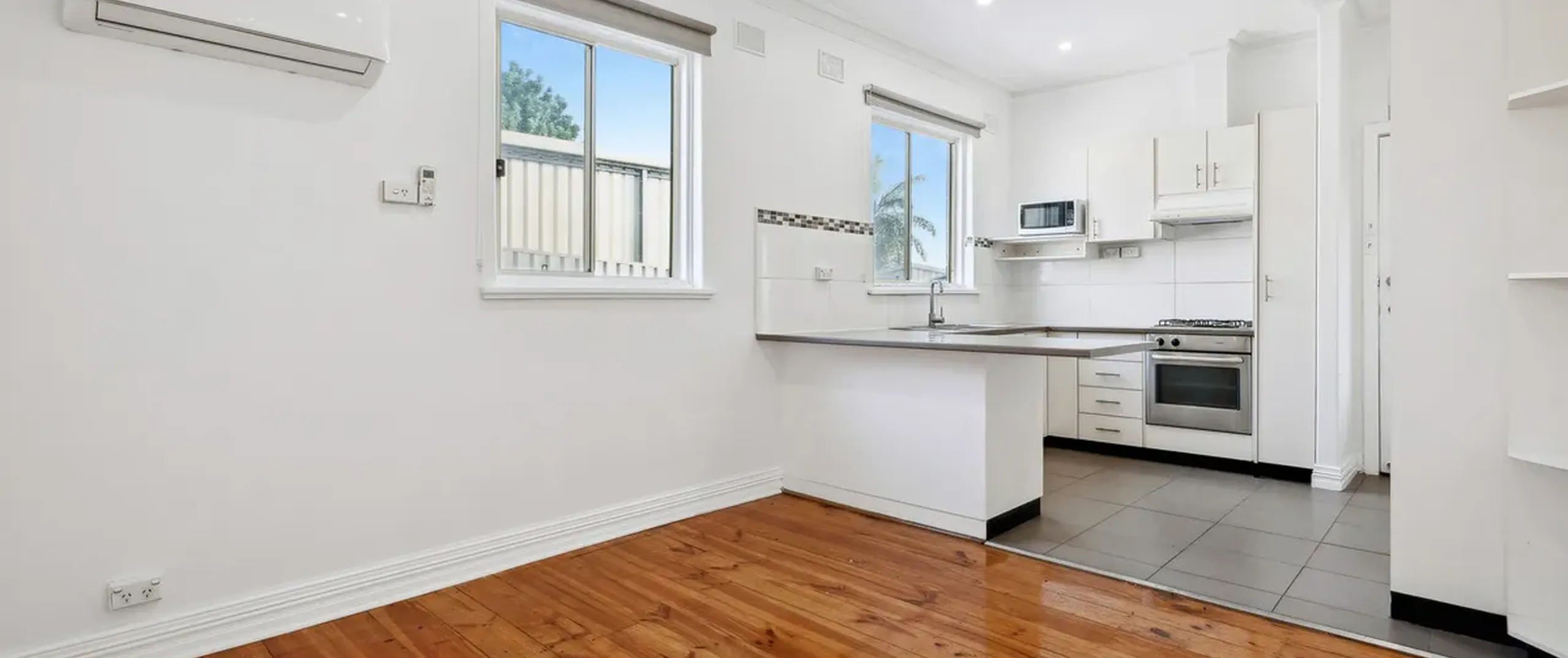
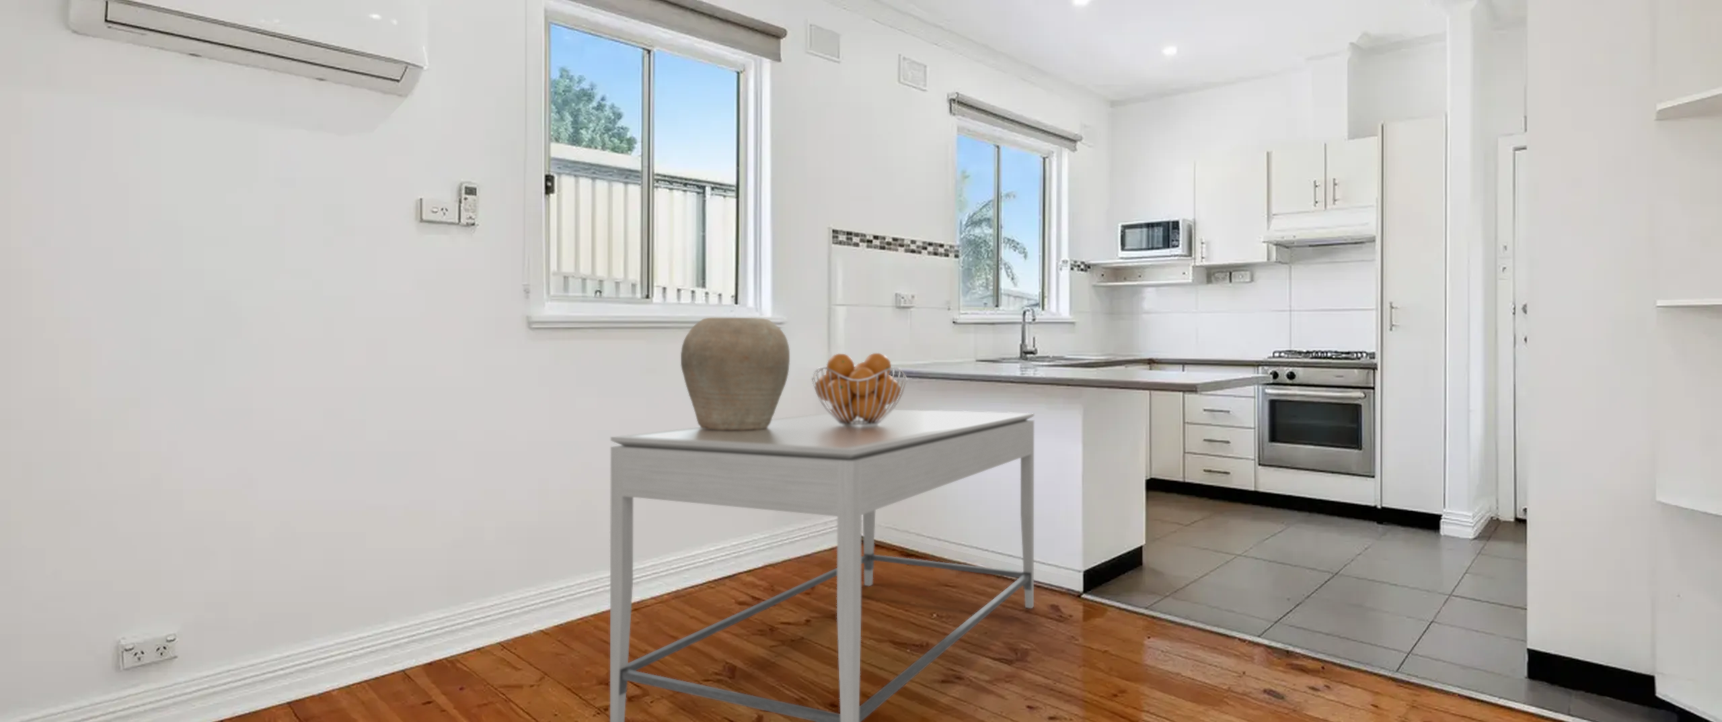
+ vase [680,317,791,430]
+ dining table [610,408,1035,722]
+ fruit basket [810,352,908,427]
